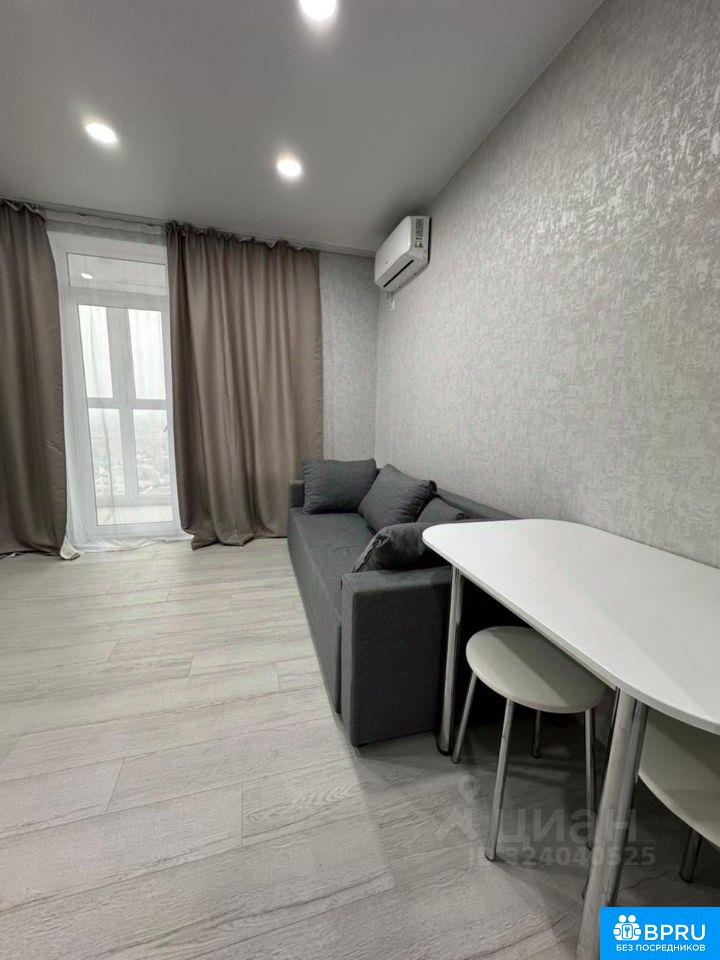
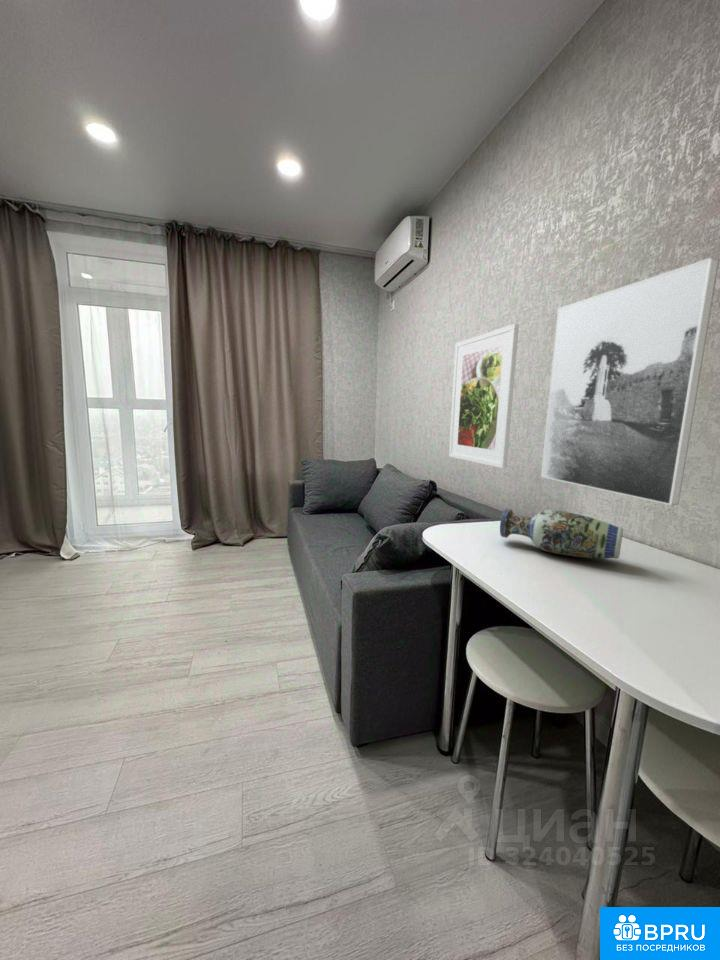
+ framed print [448,323,520,469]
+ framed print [540,256,720,506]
+ vase [499,508,624,560]
